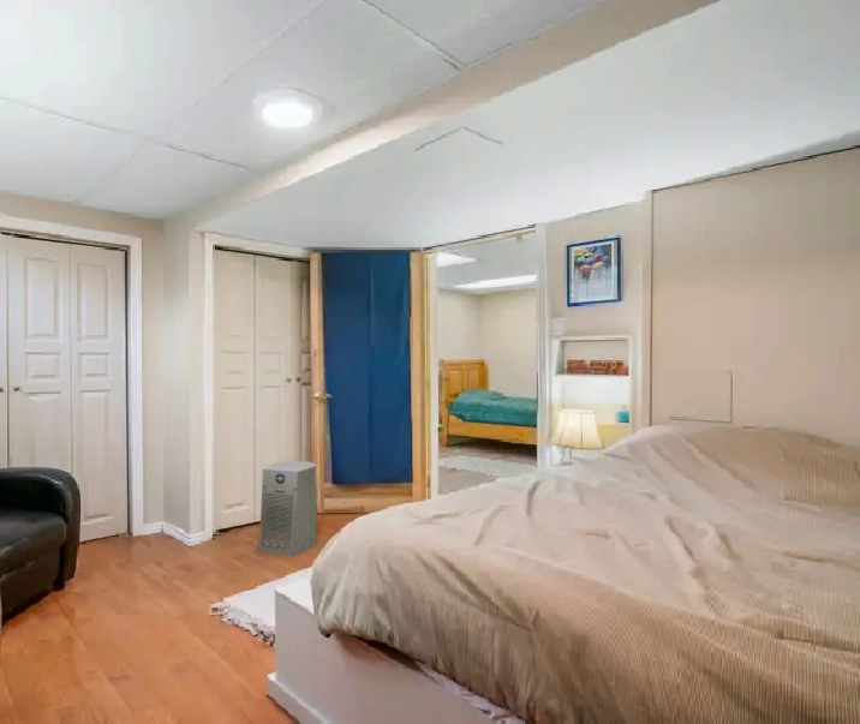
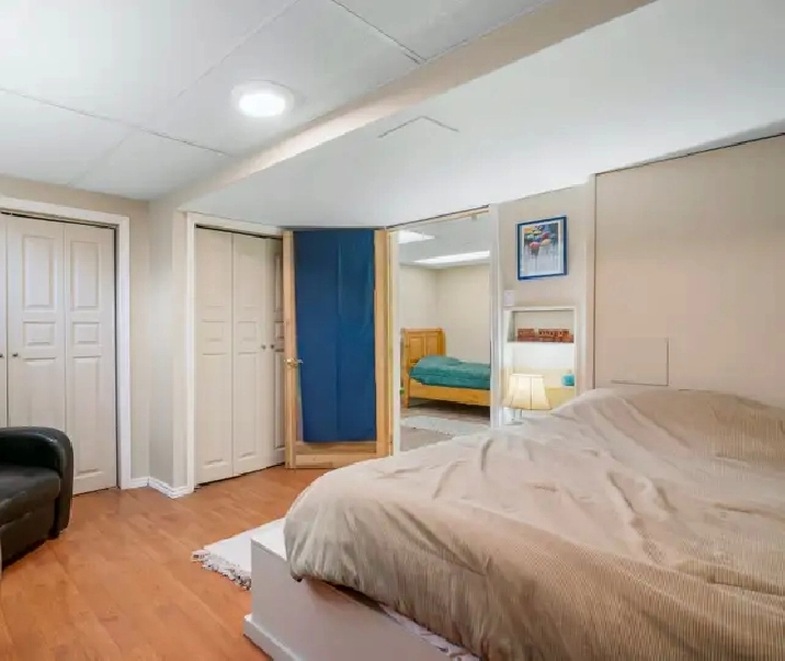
- fan [258,460,318,557]
